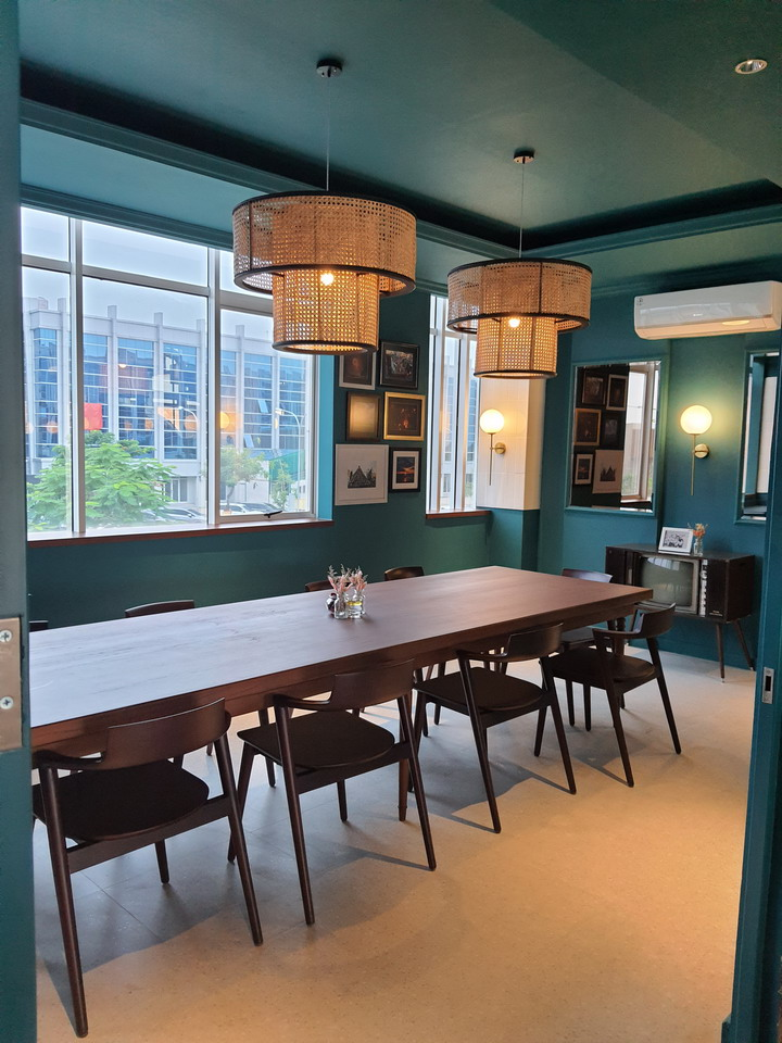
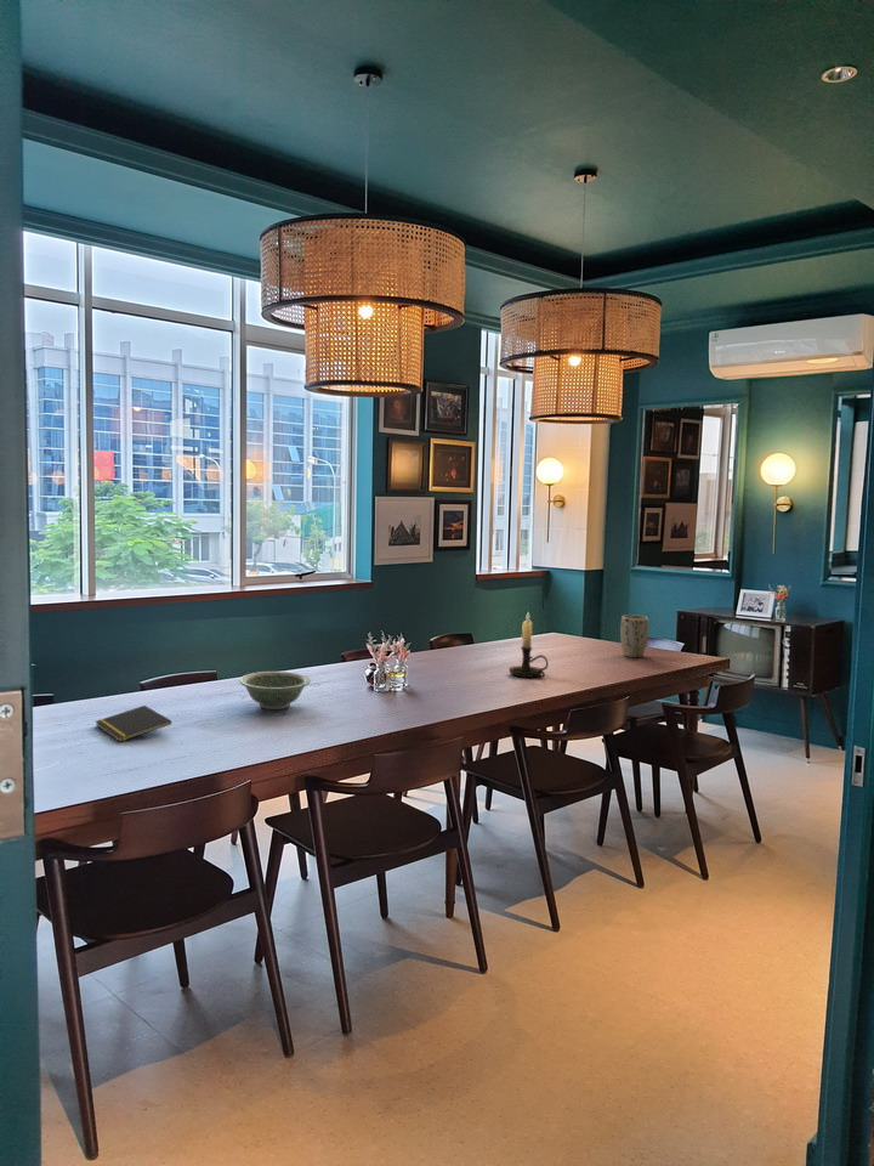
+ plant pot [619,613,649,658]
+ notepad [95,704,172,743]
+ candle holder [507,612,550,679]
+ bowl [238,670,312,711]
